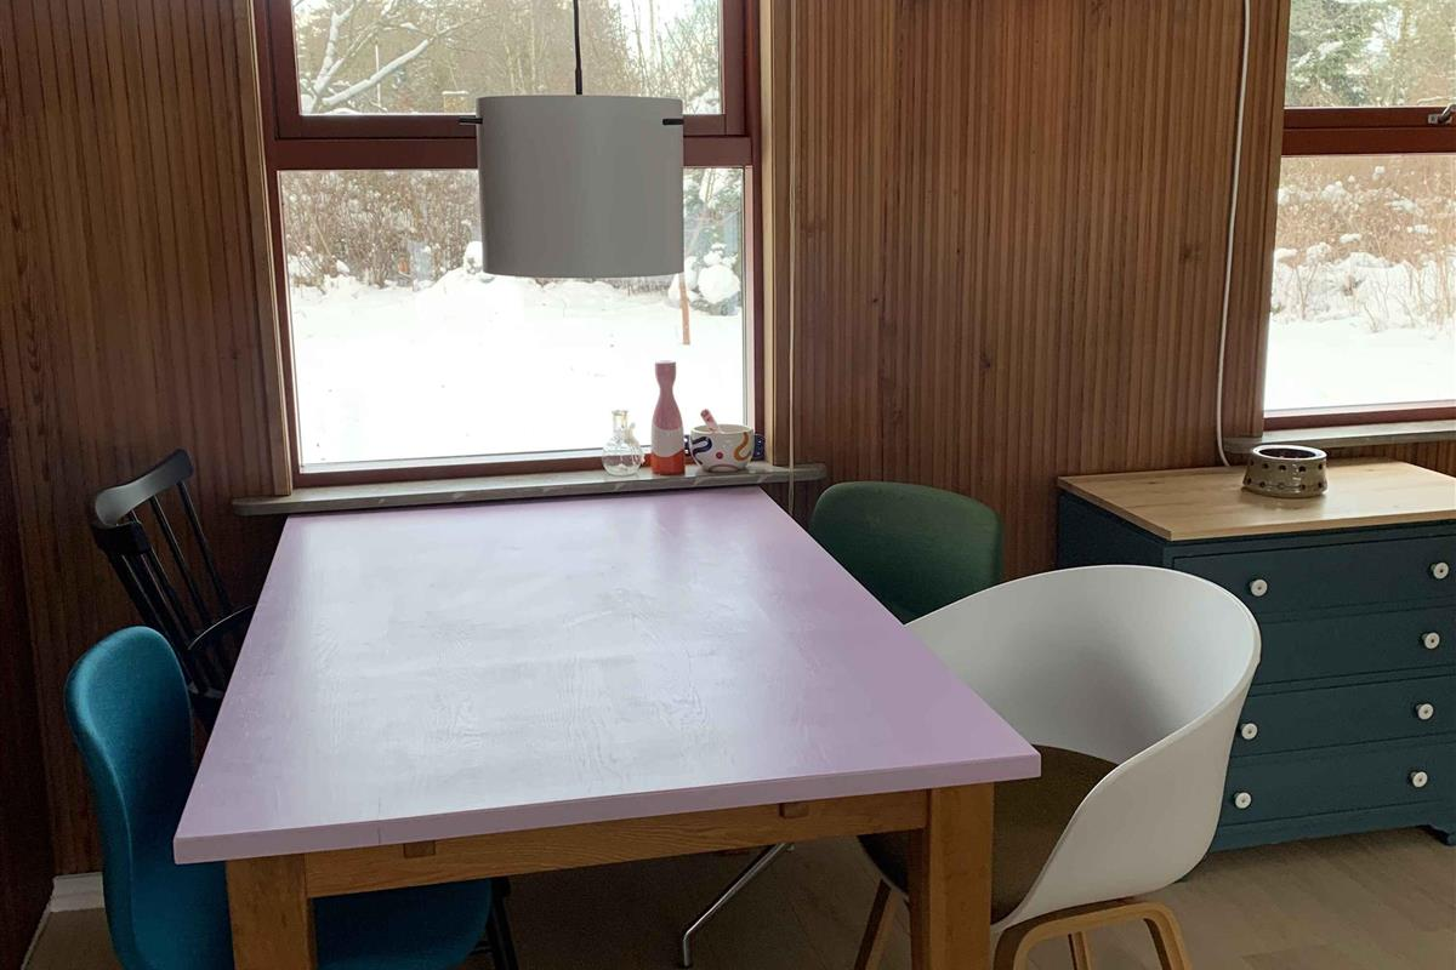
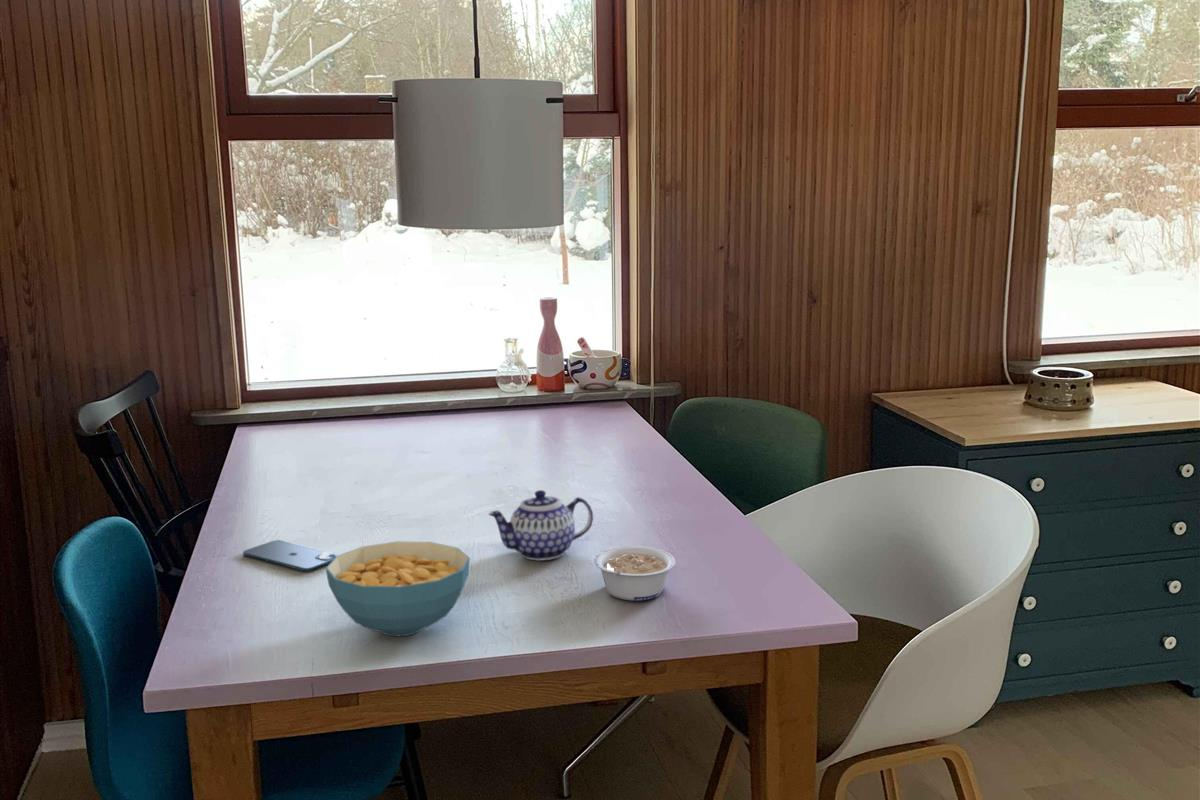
+ cereal bowl [324,540,471,637]
+ legume [593,545,677,602]
+ smartphone [242,539,340,572]
+ teapot [488,489,594,562]
